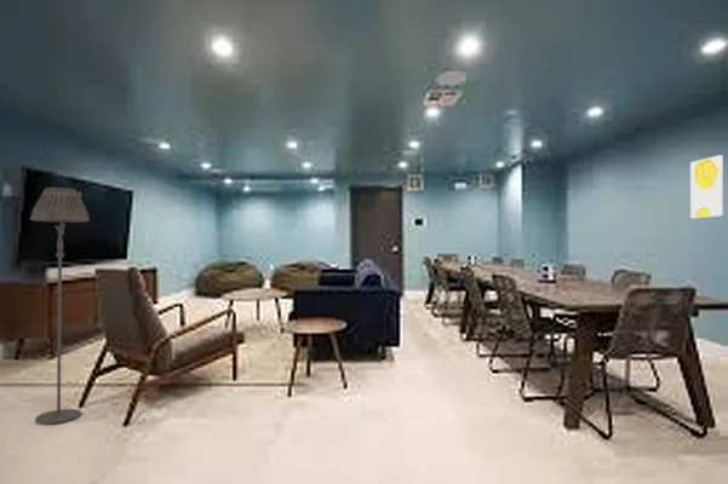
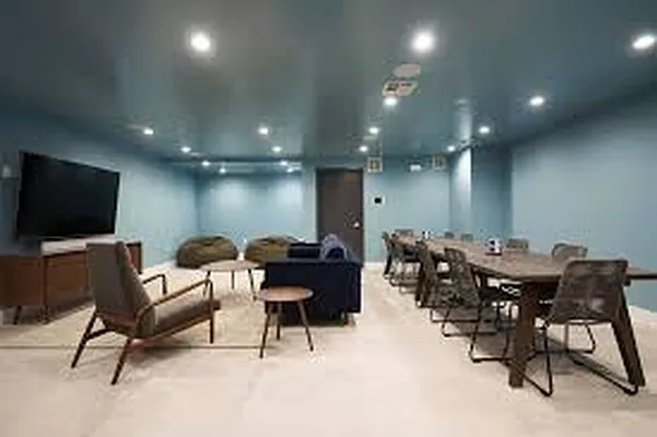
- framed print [689,154,724,219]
- floor lamp [29,186,91,425]
